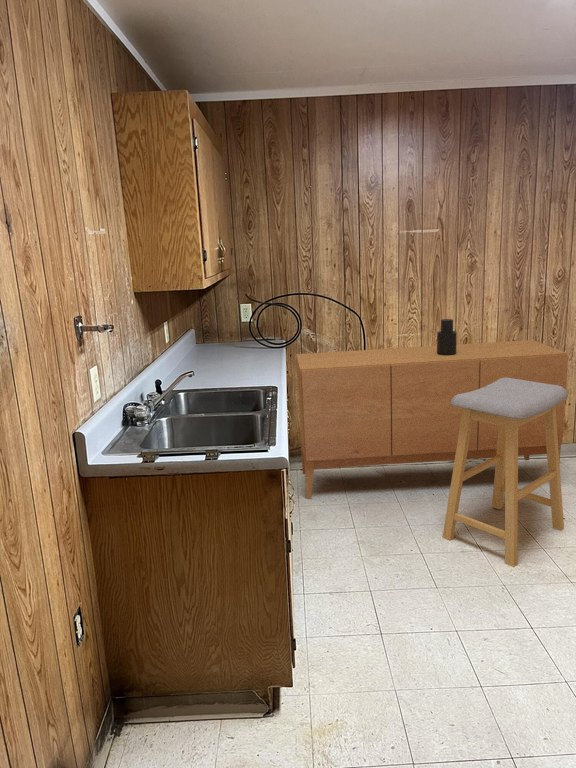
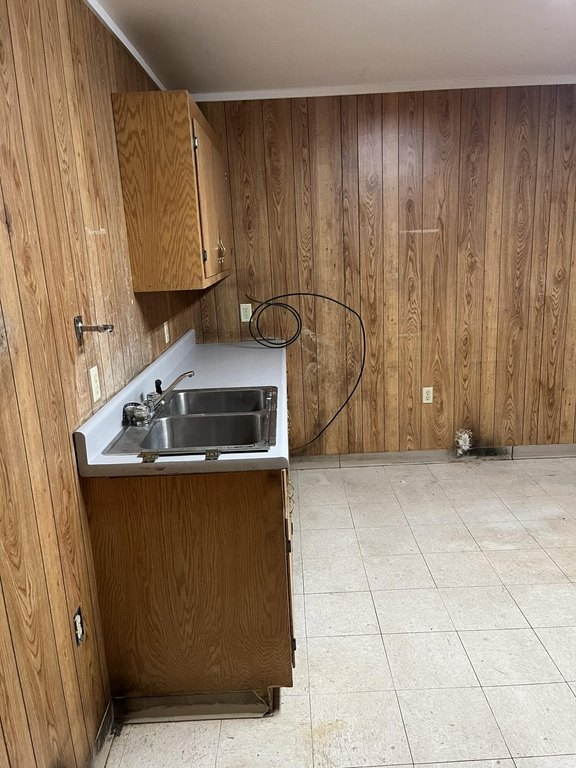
- canister [436,318,458,356]
- sideboard [295,339,569,500]
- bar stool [442,377,569,568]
